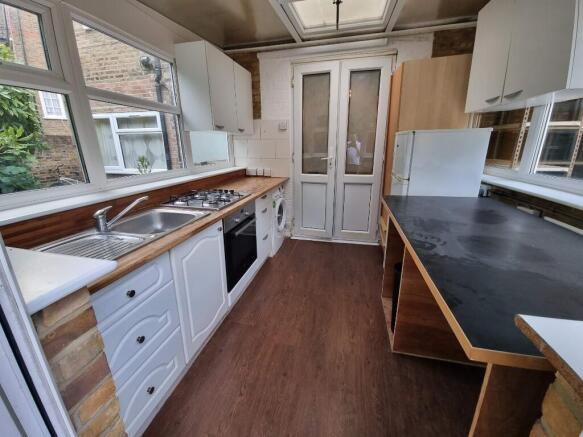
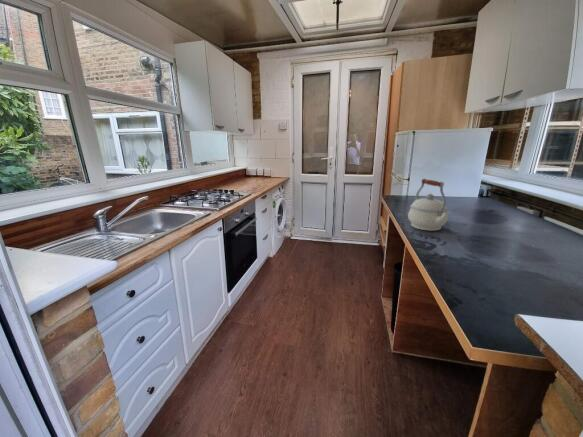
+ kettle [407,178,450,232]
